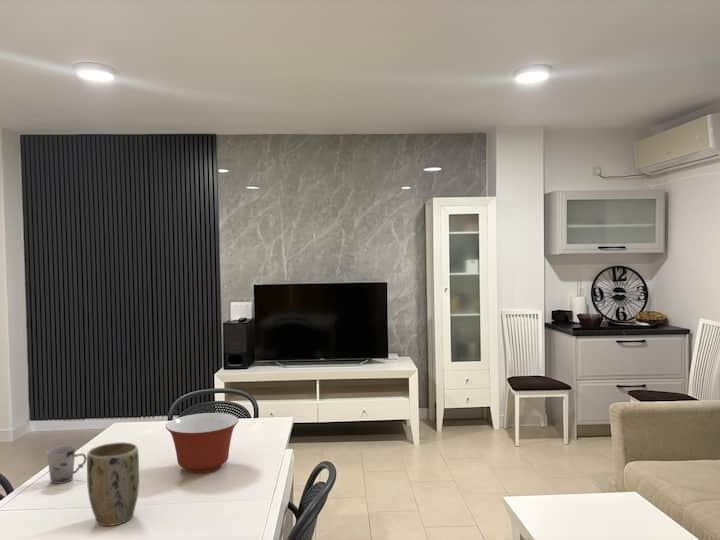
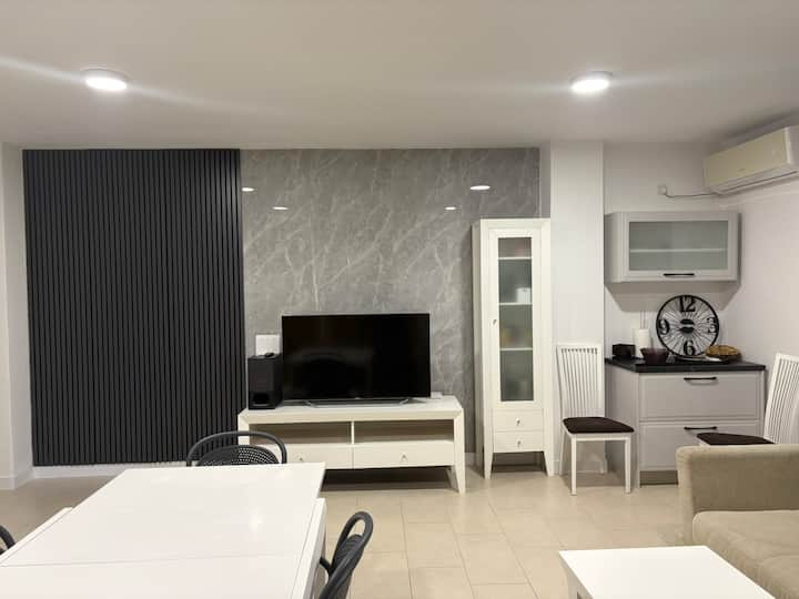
- cup [46,445,87,485]
- mixing bowl [165,412,239,474]
- plant pot [86,441,140,527]
